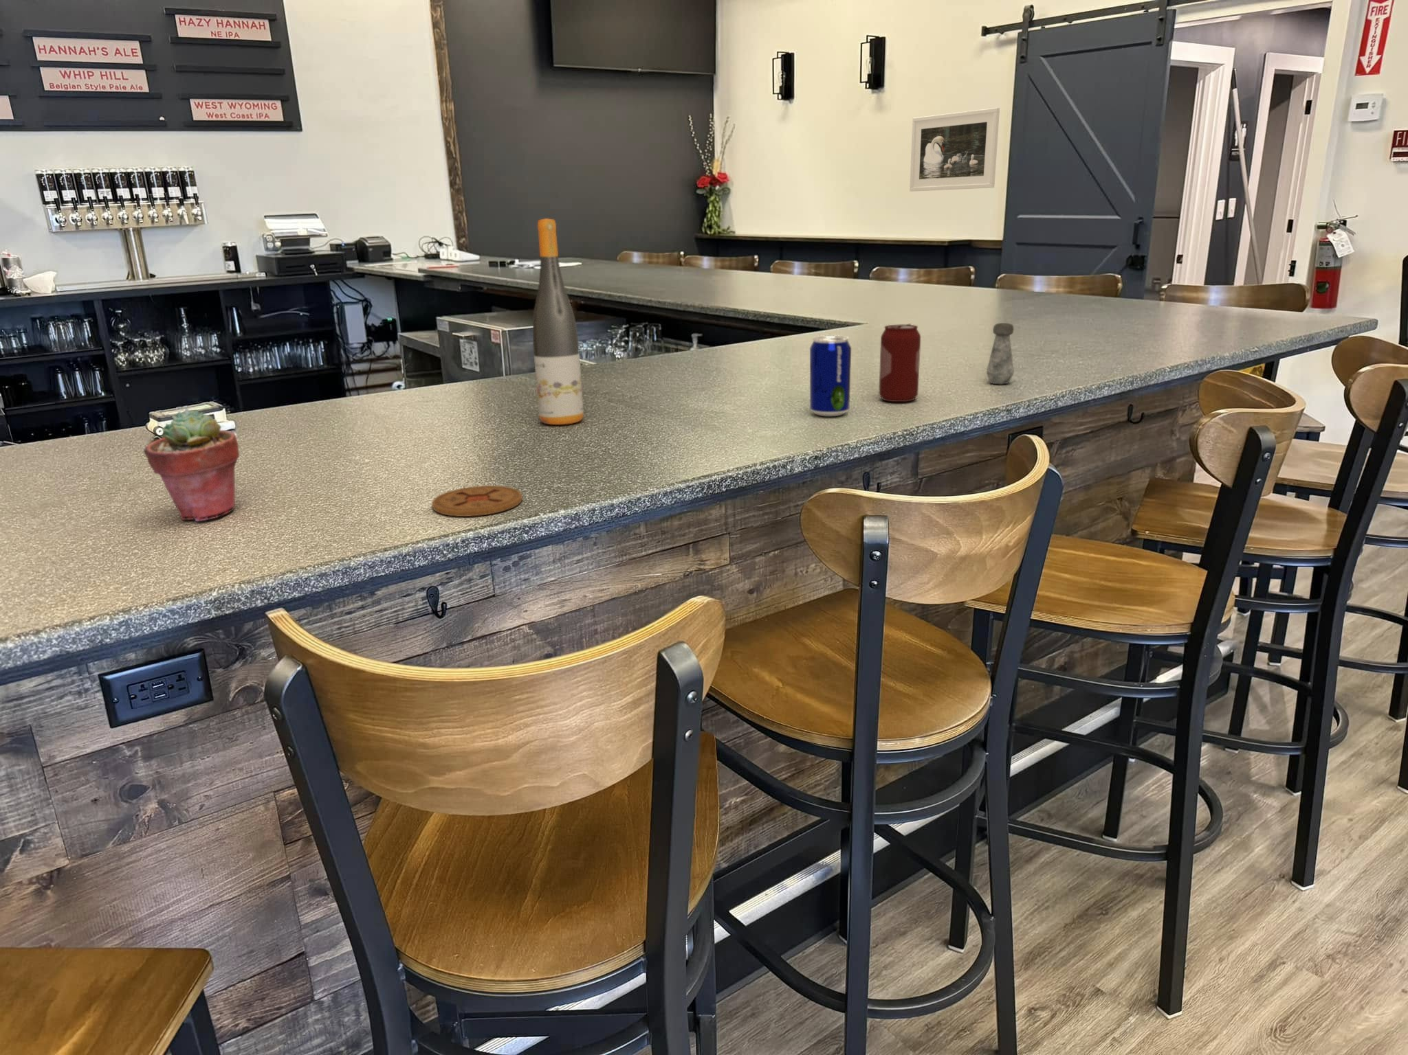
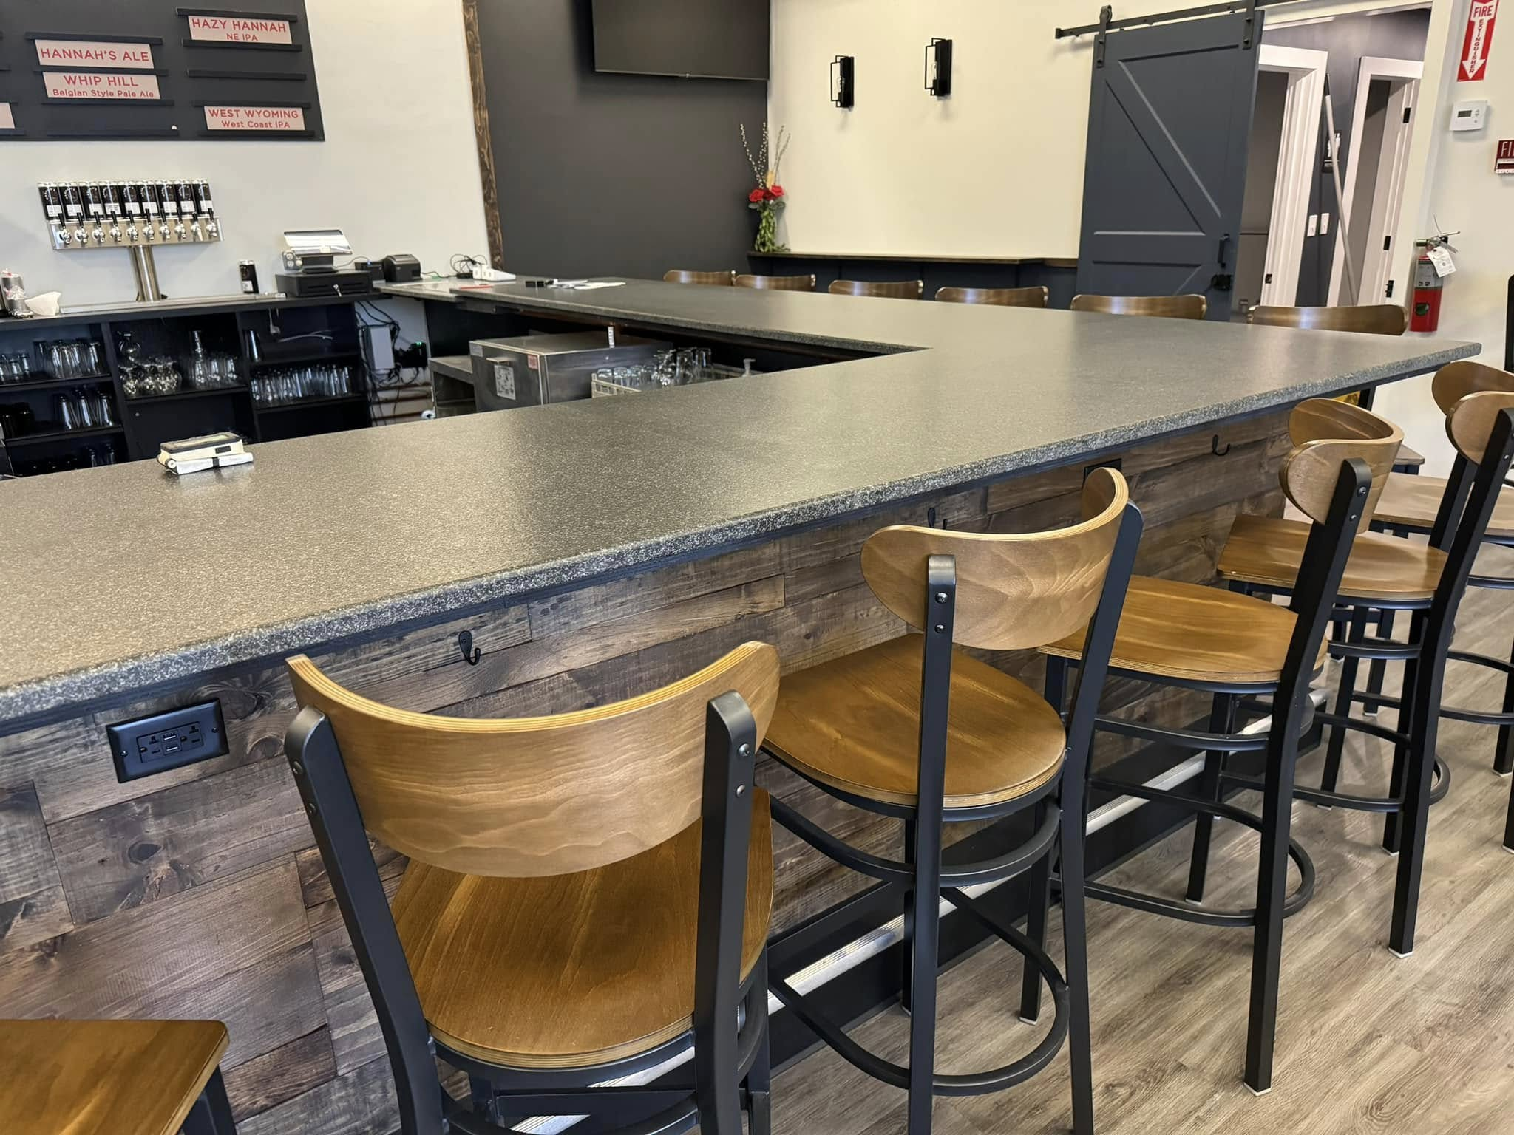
- potted succulent [143,408,239,522]
- beer can [809,335,851,417]
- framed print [909,107,1000,193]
- wine bottle [532,217,584,426]
- coaster [431,485,523,518]
- beverage can [879,322,921,402]
- salt shaker [986,322,1014,385]
